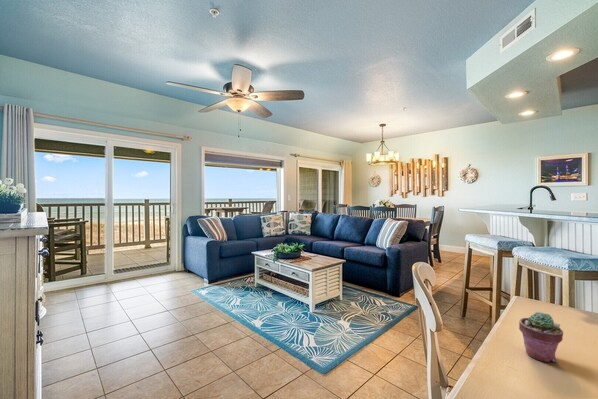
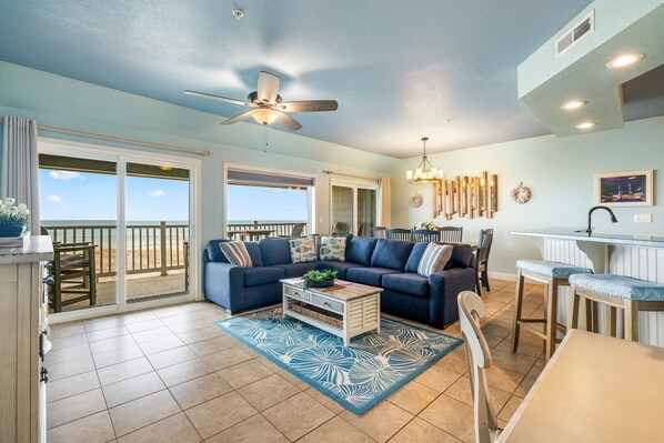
- potted succulent [518,311,564,363]
